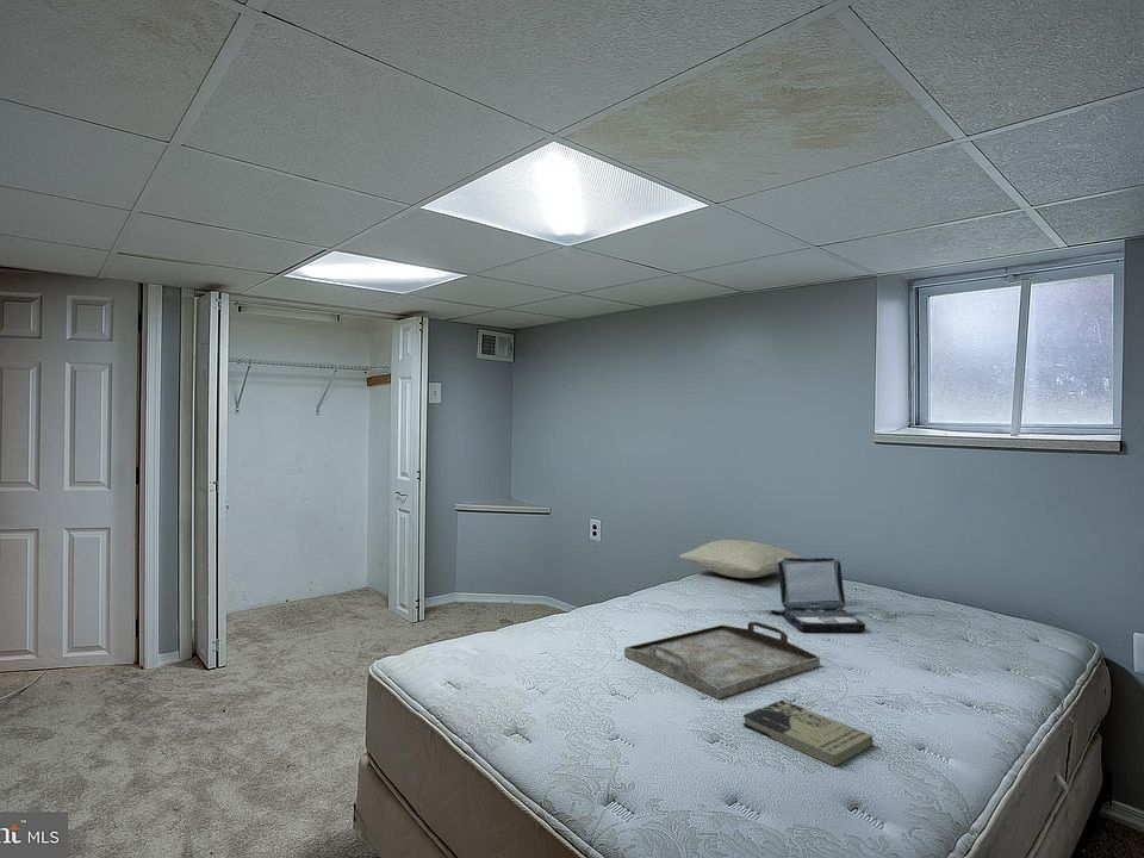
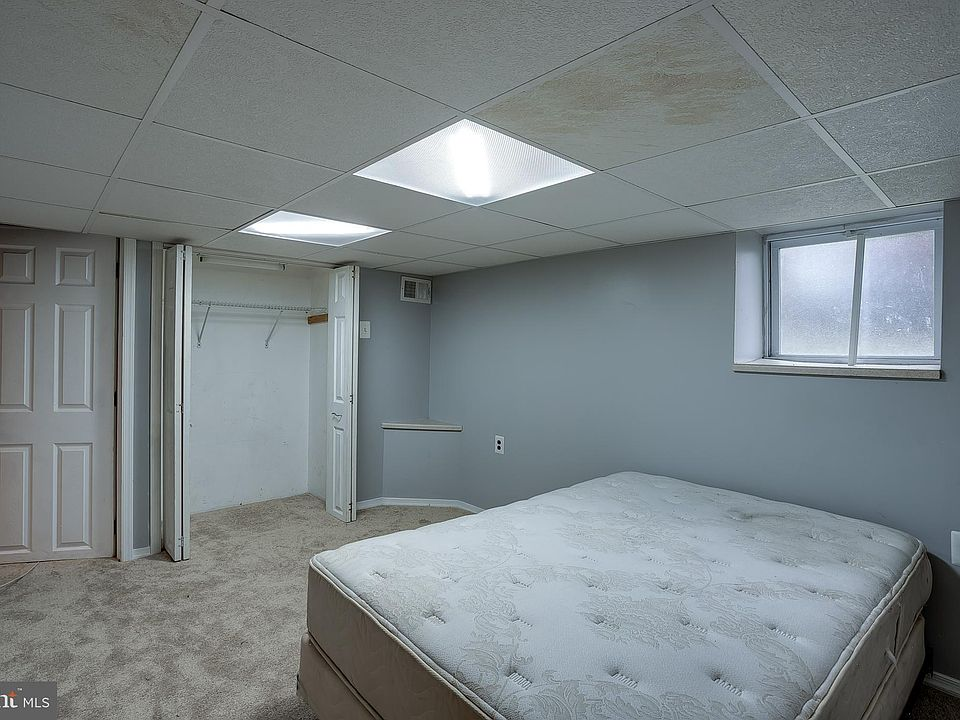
- serving tray [623,621,821,700]
- book [742,700,875,767]
- pillow [678,539,807,579]
- laptop [770,557,866,634]
